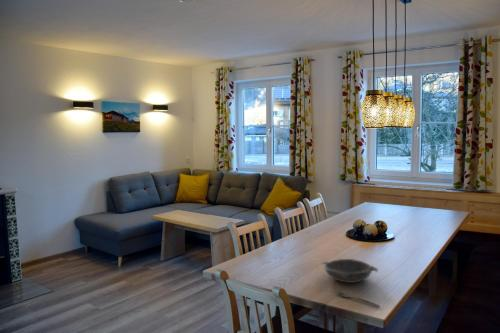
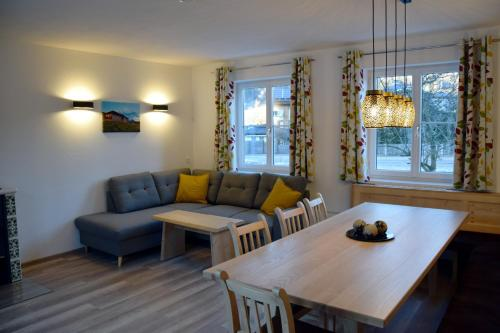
- bowl [321,258,379,284]
- spoon [336,290,381,308]
